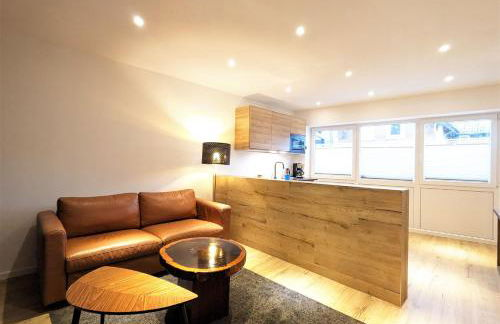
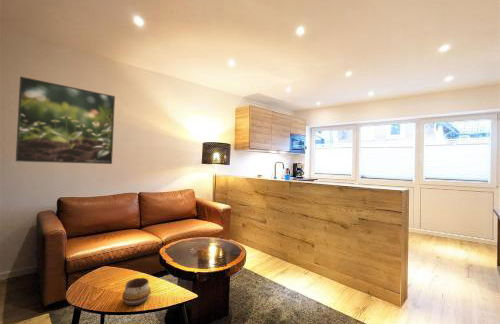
+ decorative bowl [121,277,152,306]
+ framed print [15,75,116,165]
